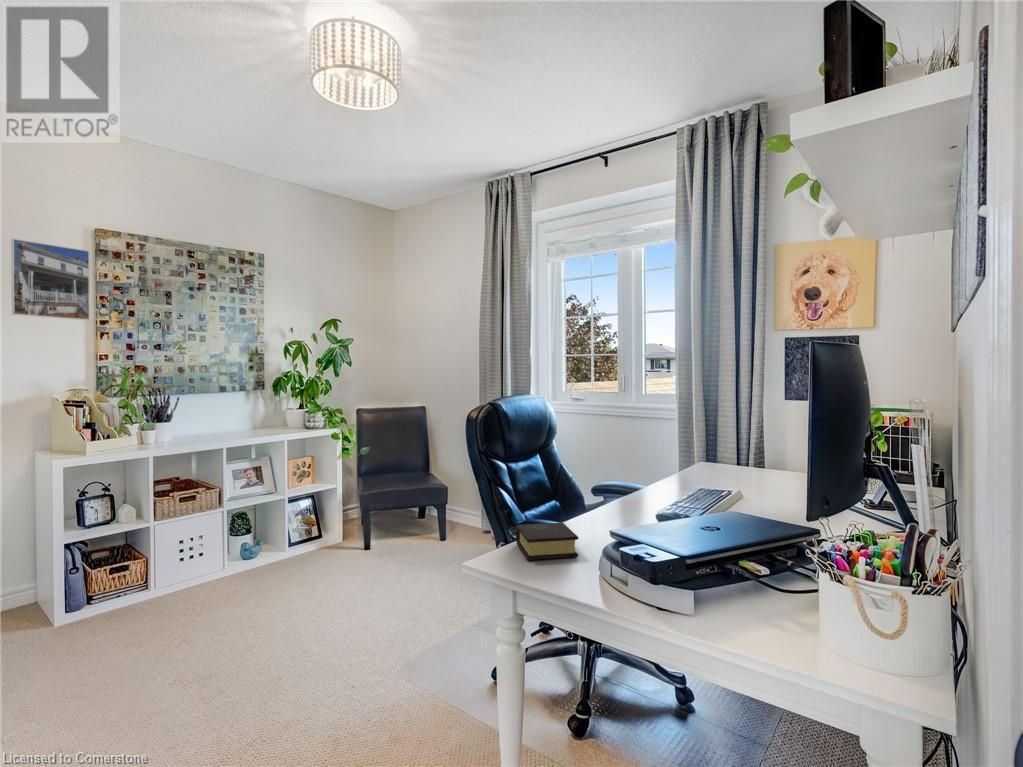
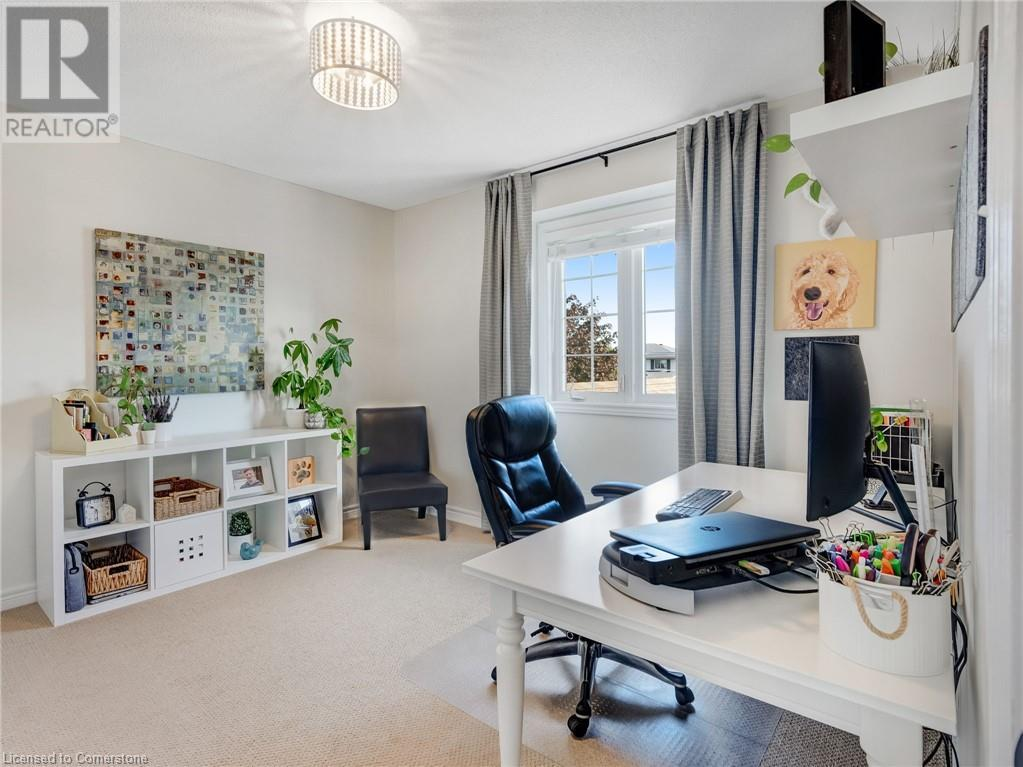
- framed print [10,238,91,321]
- book [515,522,579,561]
